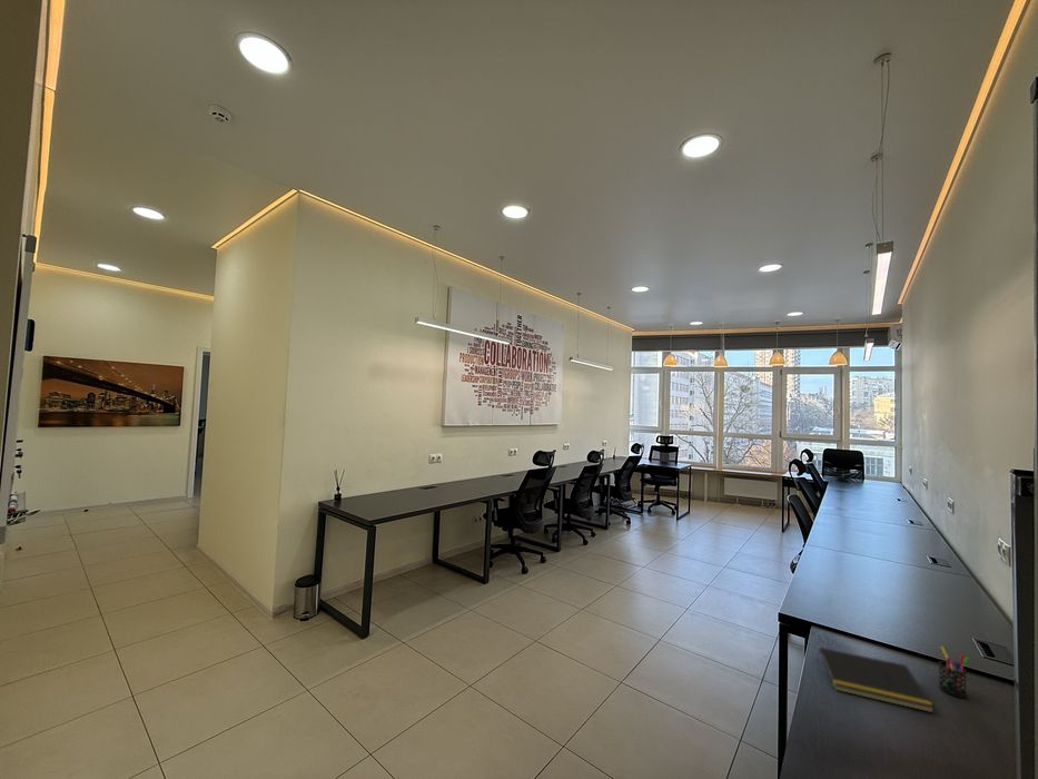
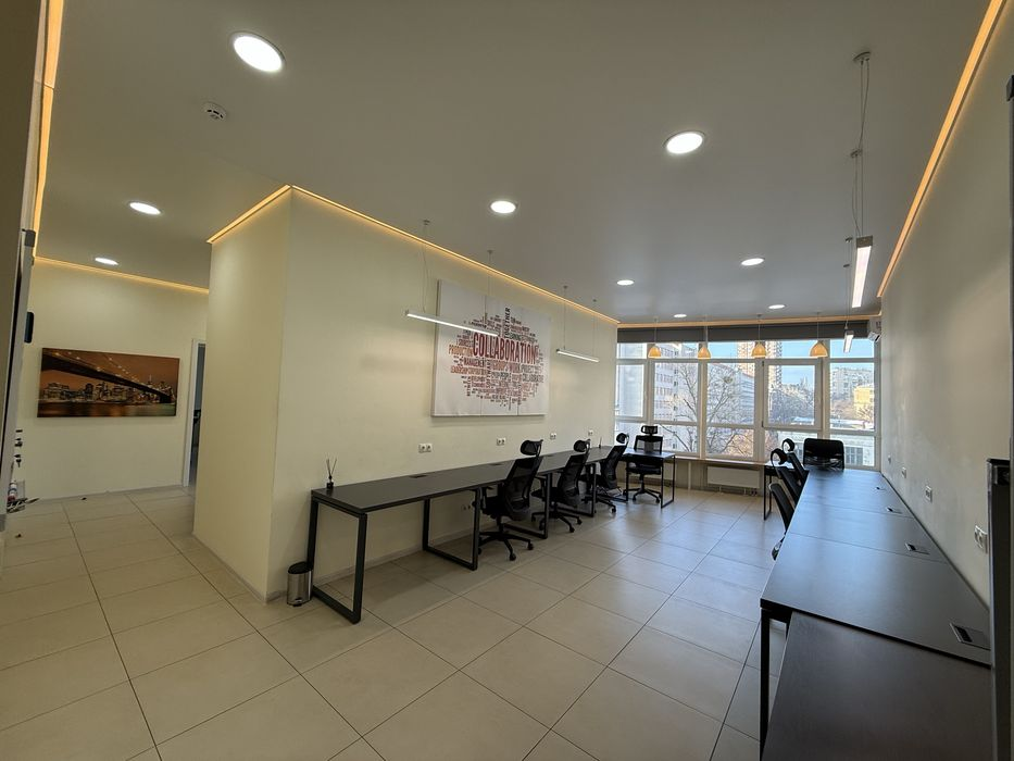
- notepad [815,647,936,713]
- pen holder [938,645,970,699]
